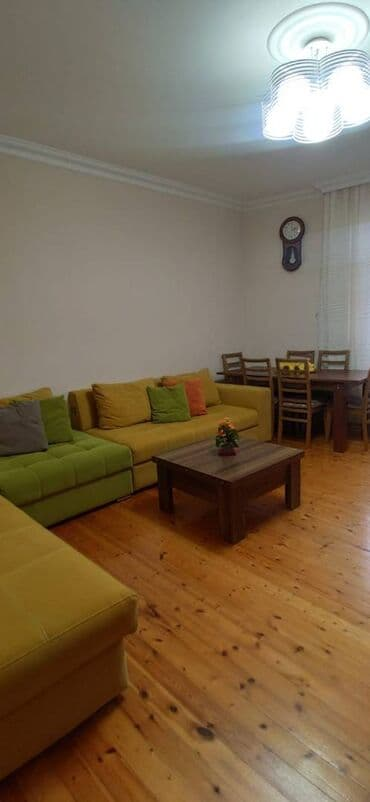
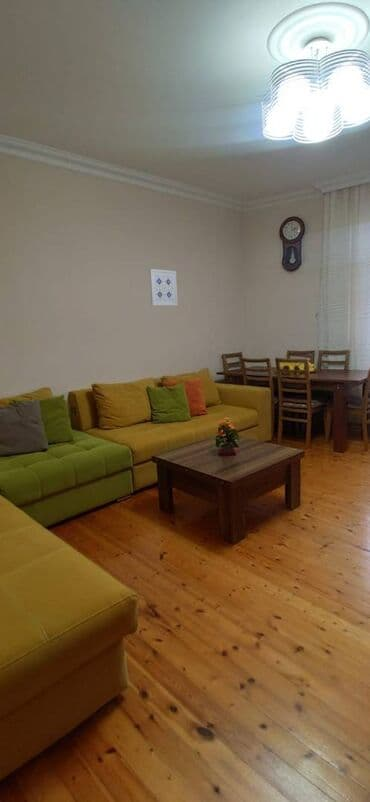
+ wall art [148,268,179,307]
